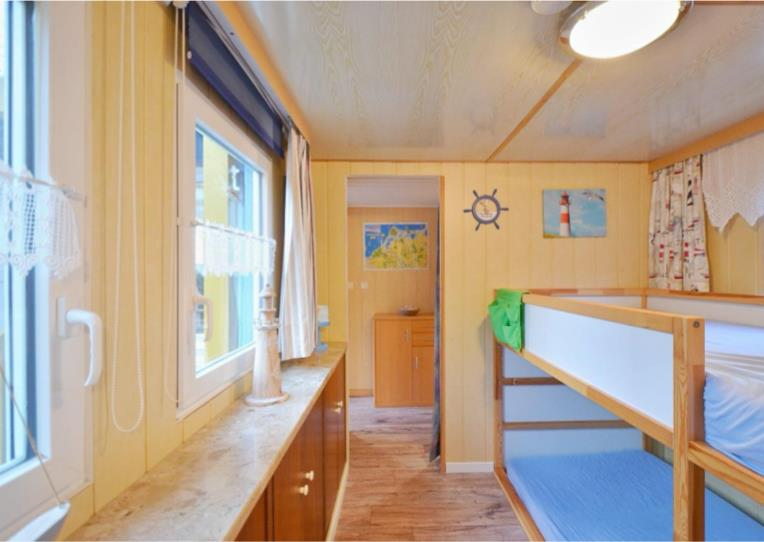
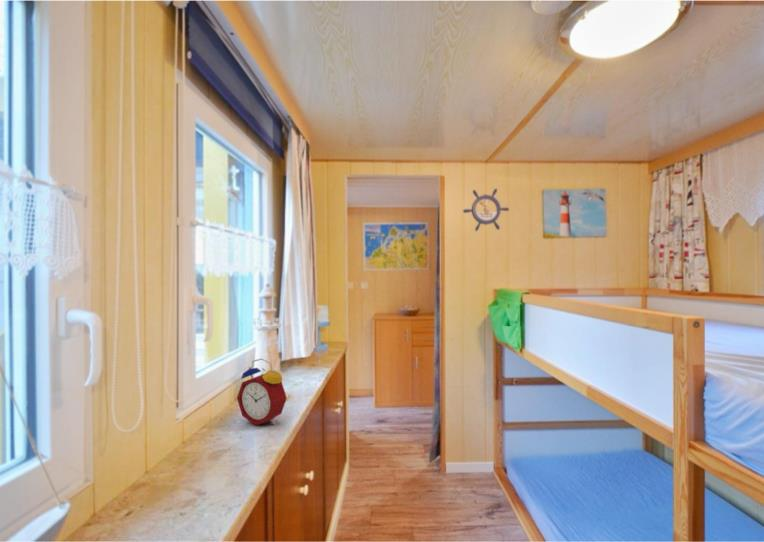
+ alarm clock [236,357,288,426]
